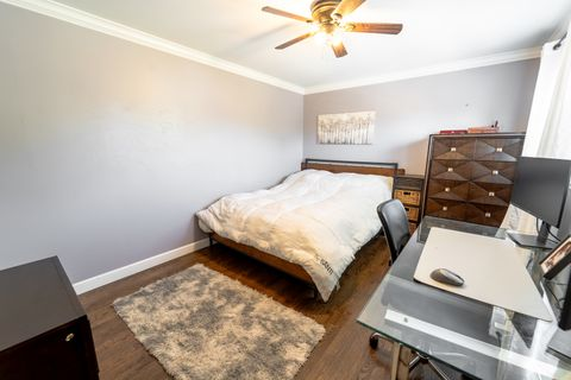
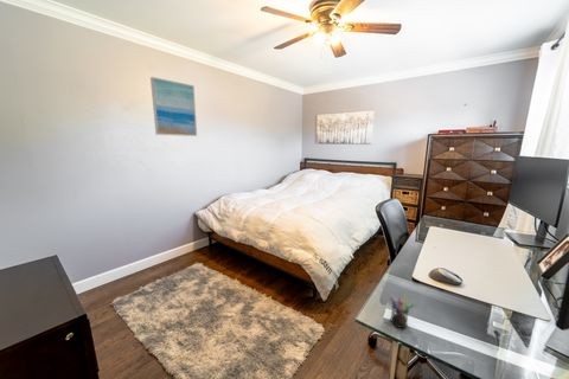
+ wall art [149,76,198,137]
+ pen holder [389,293,415,329]
